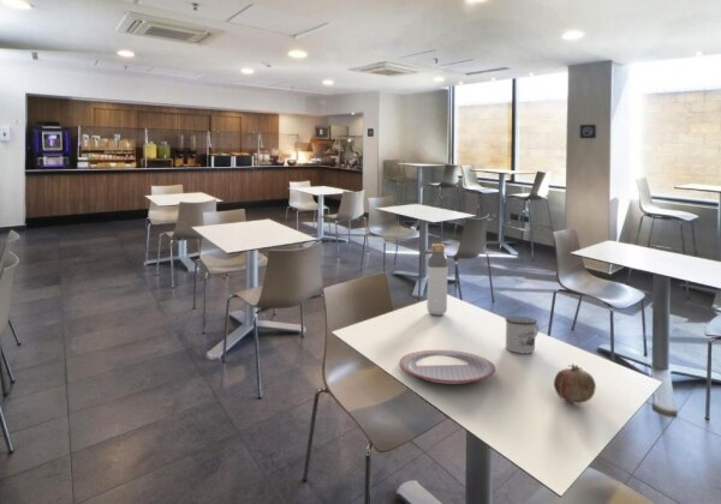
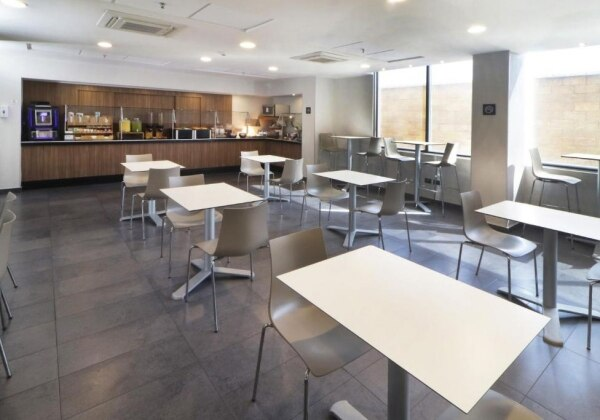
- plate [398,349,497,385]
- bottle [425,242,449,317]
- mug [503,316,540,354]
- fruit [553,362,597,404]
